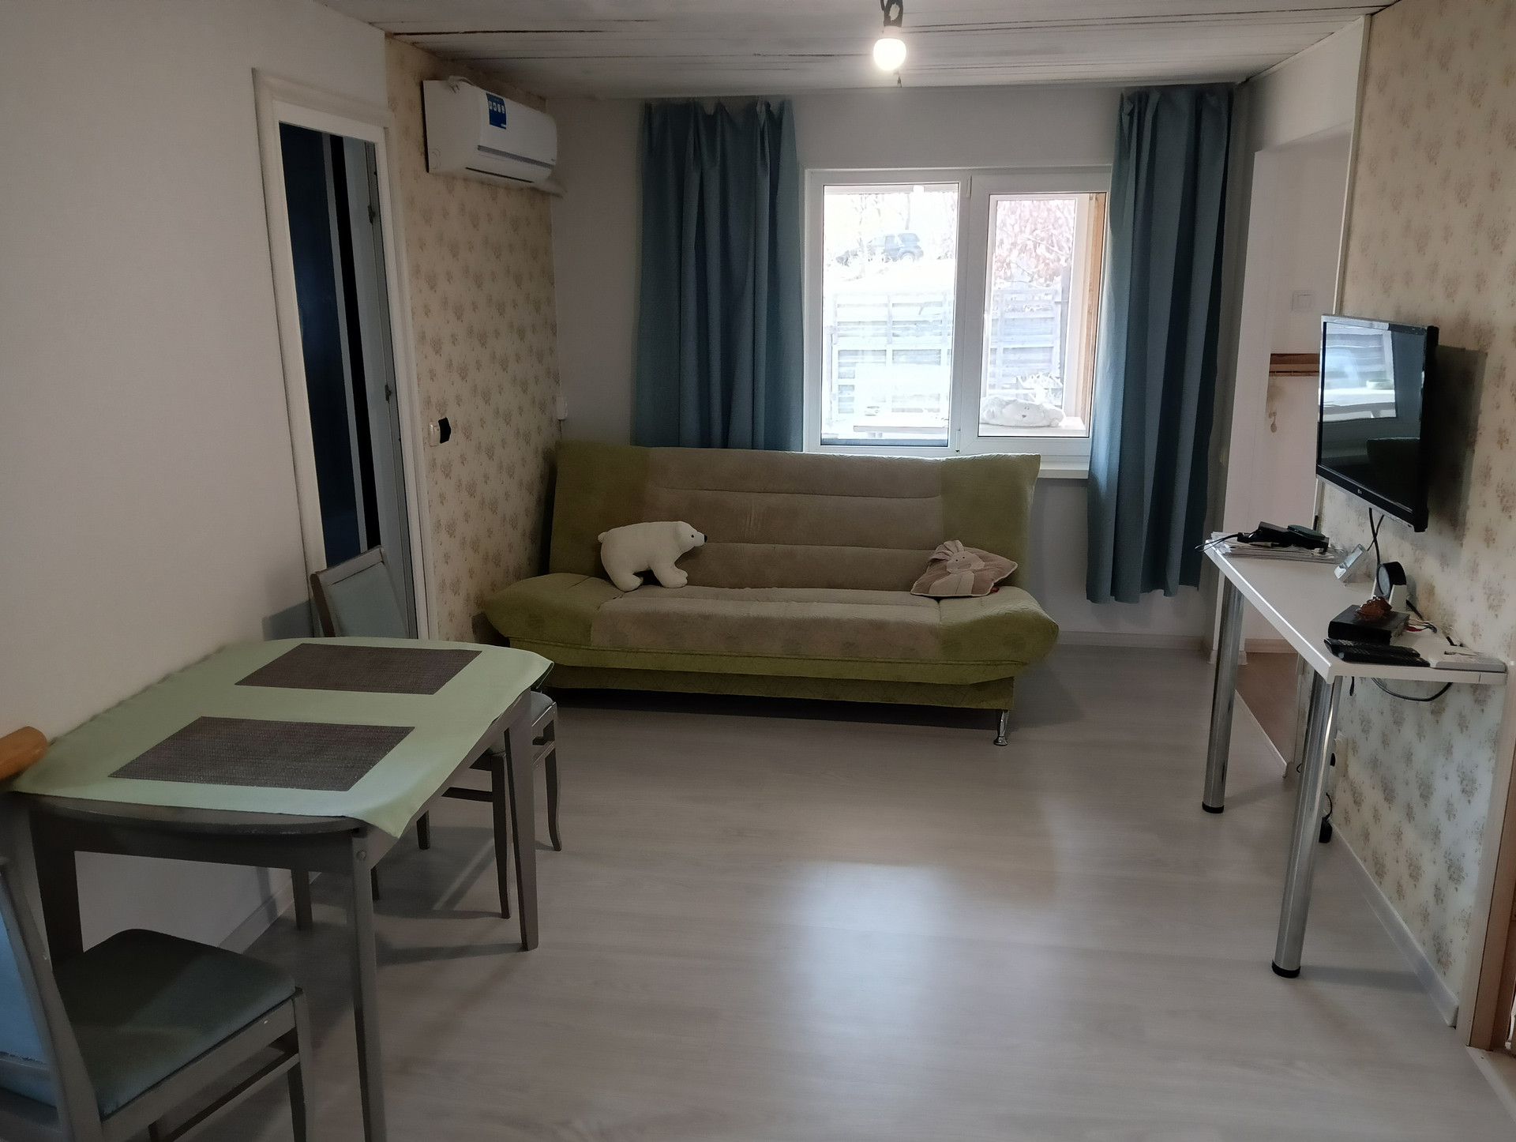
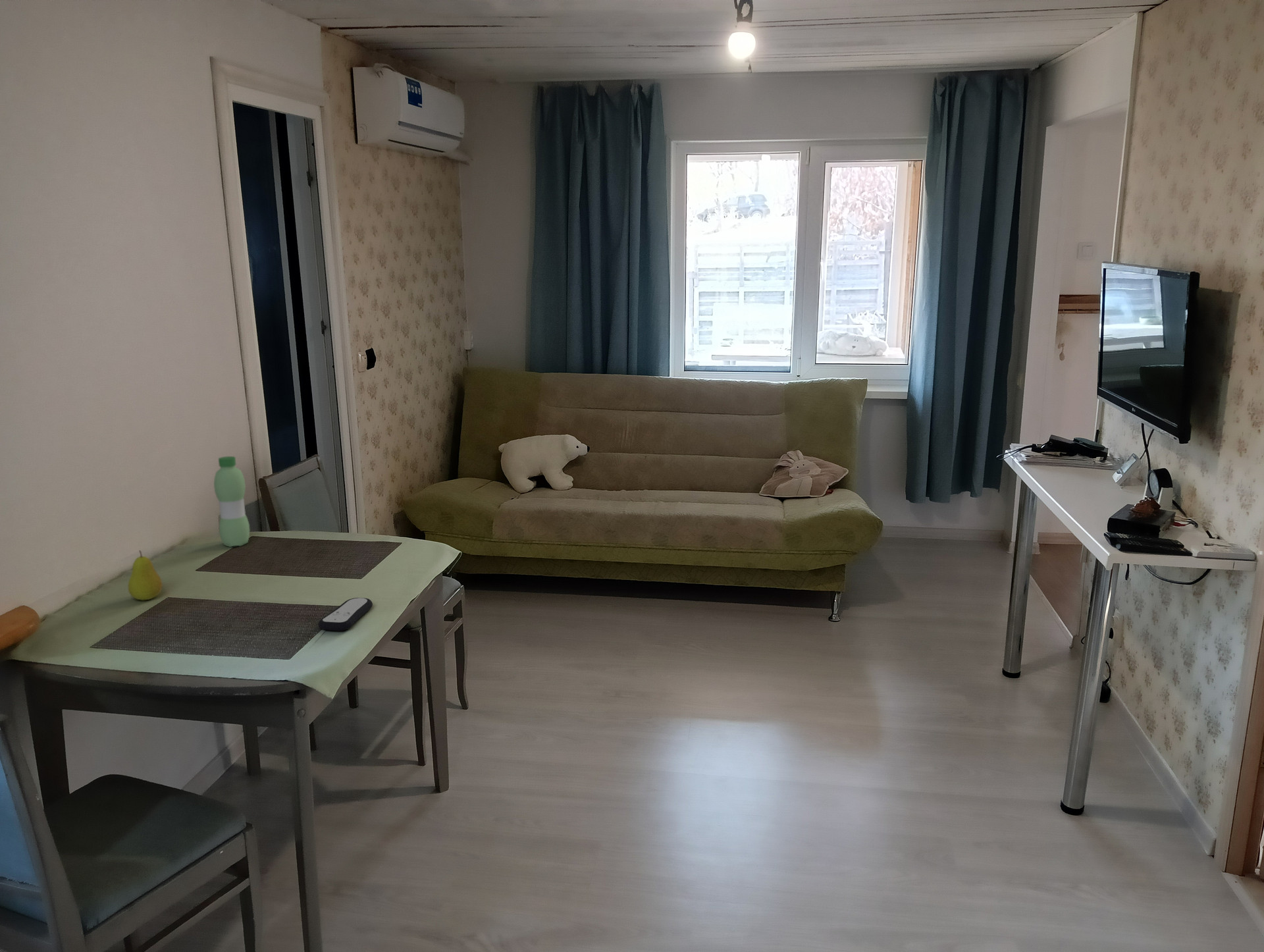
+ remote control [317,597,373,631]
+ water bottle [213,456,250,548]
+ fruit [128,550,163,601]
